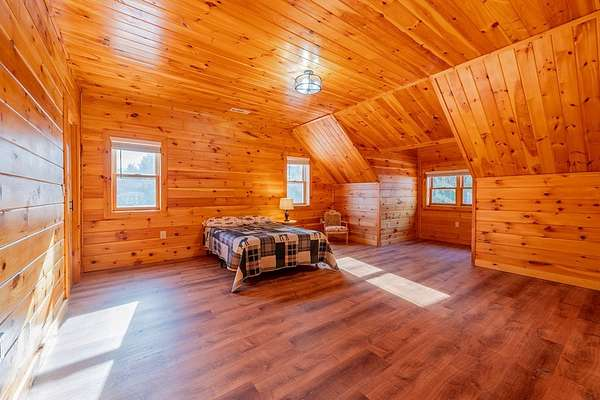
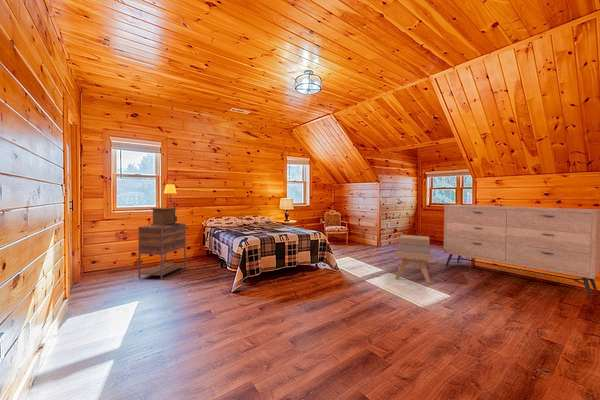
+ bench [394,234,432,284]
+ table lamp [150,183,182,226]
+ dresser [443,204,600,298]
+ nightstand [137,222,187,281]
